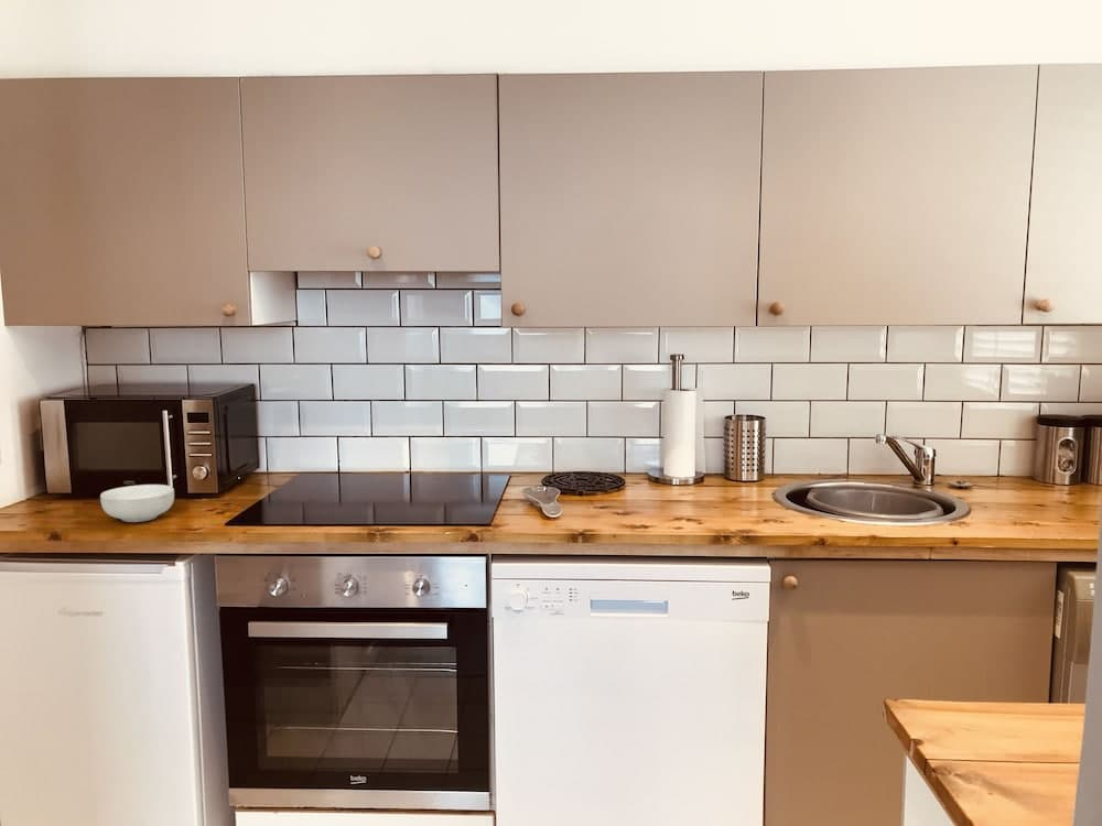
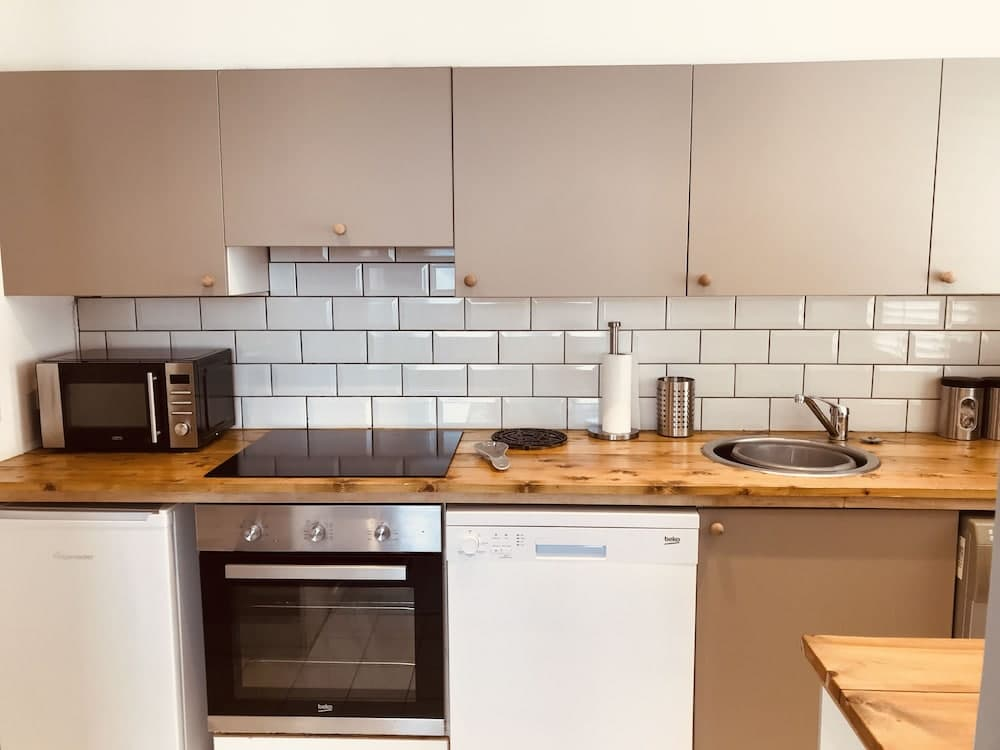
- cereal bowl [99,483,175,523]
